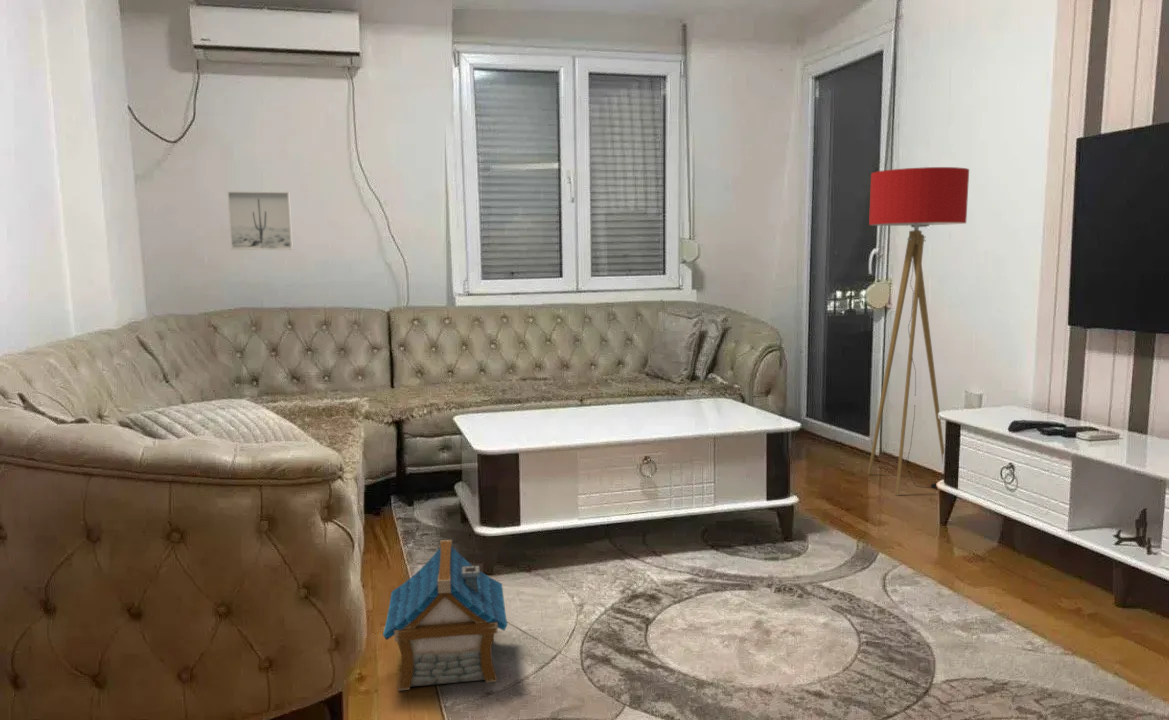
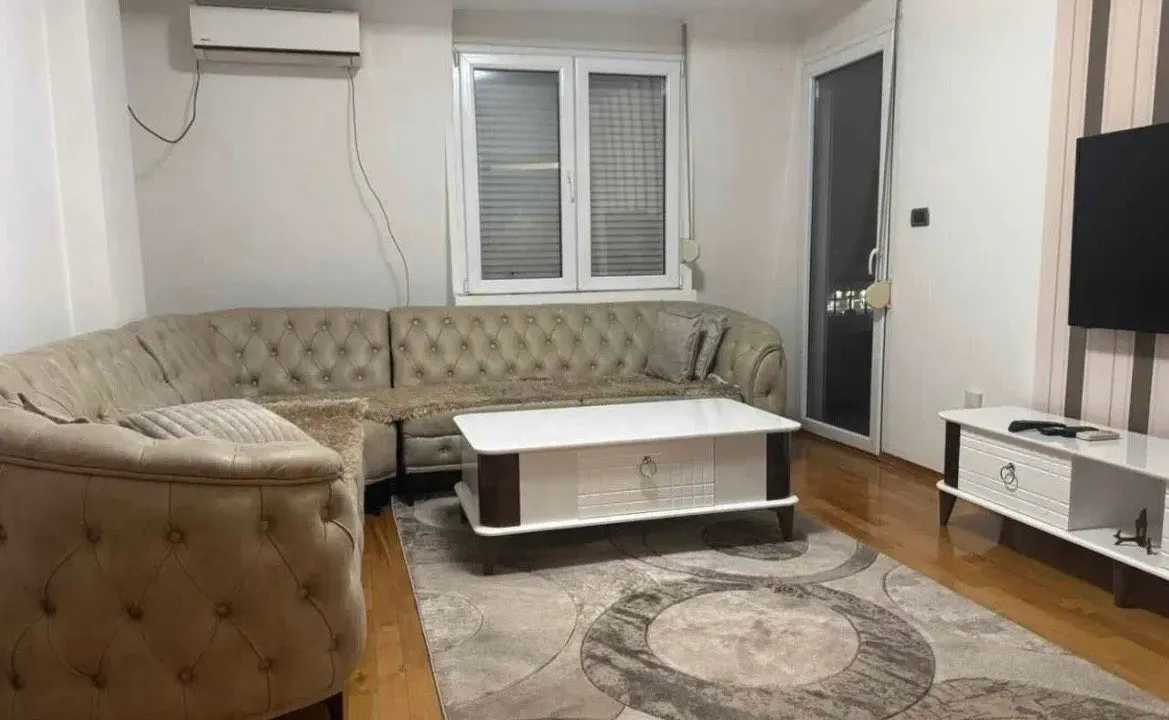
- floor lamp [867,166,970,497]
- wall art [226,190,294,251]
- toy house [382,539,508,692]
